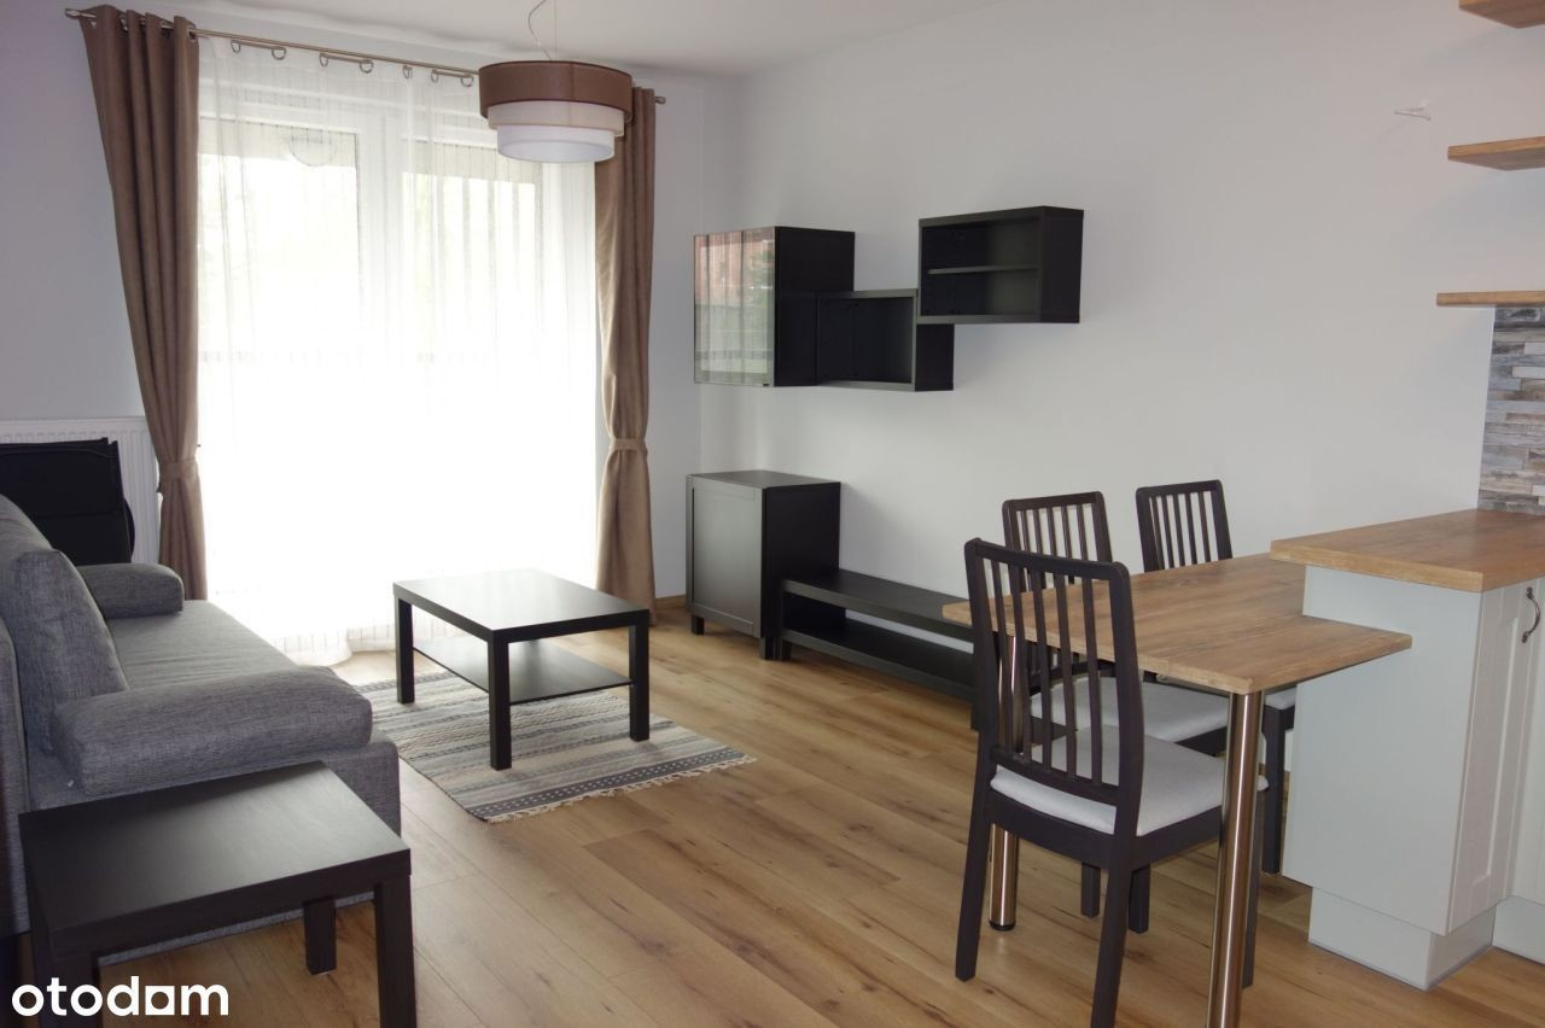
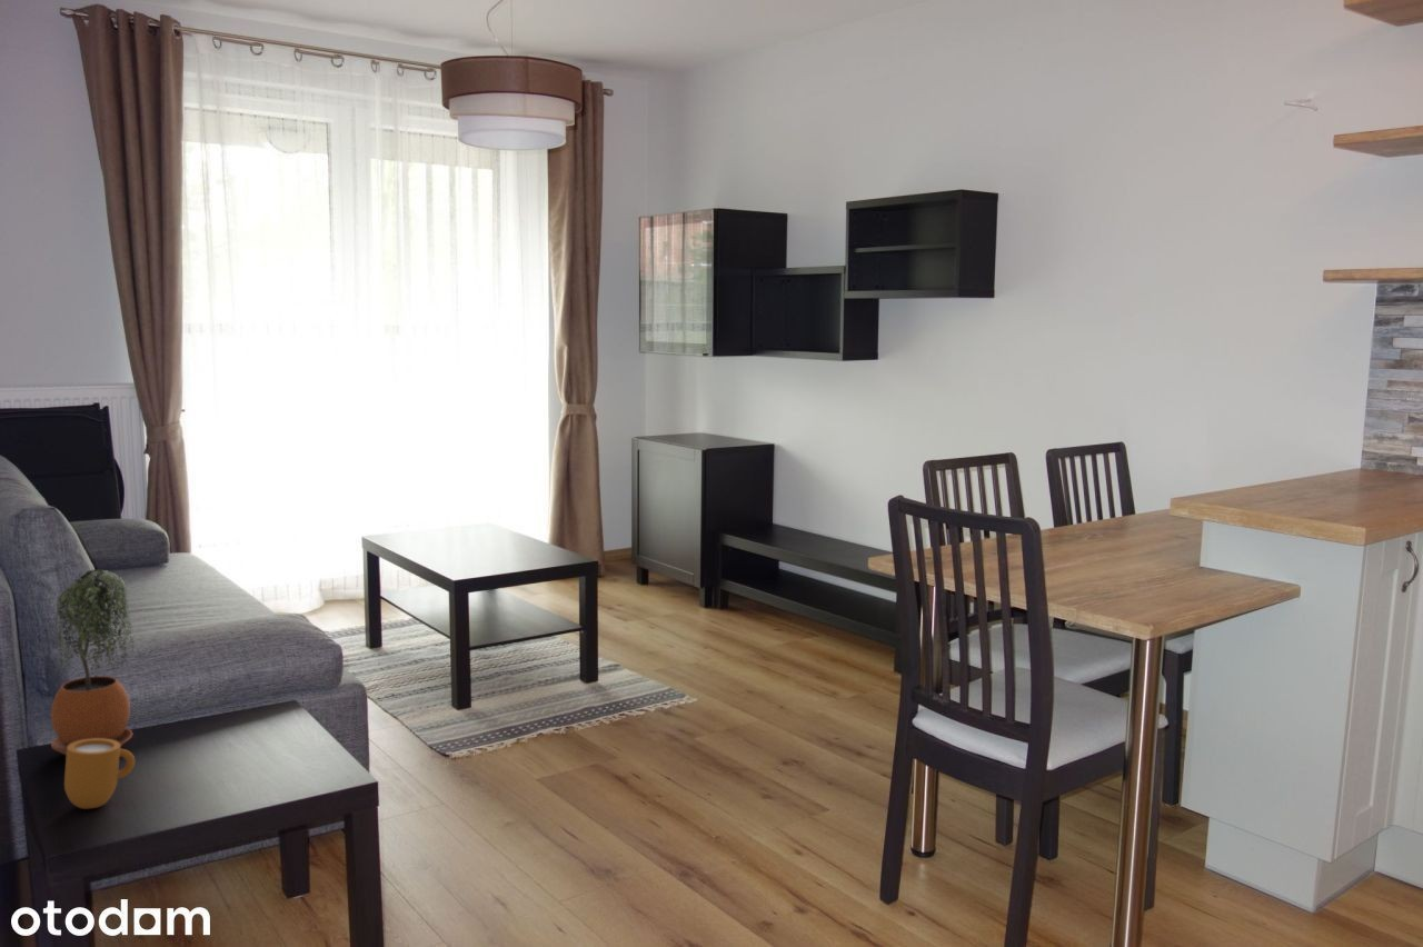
+ mug [63,738,136,810]
+ potted plant [50,568,136,756]
